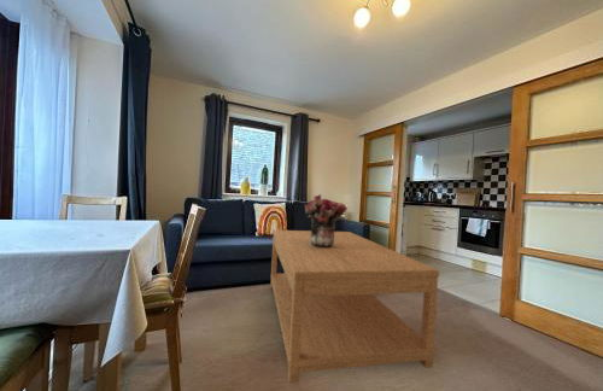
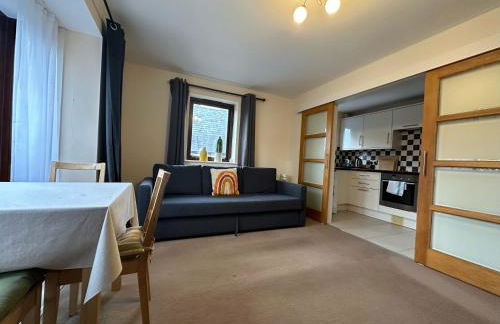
- coffee table [270,229,440,385]
- bouquet [304,193,349,247]
